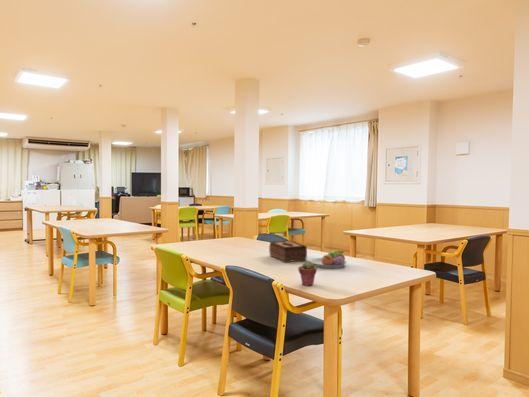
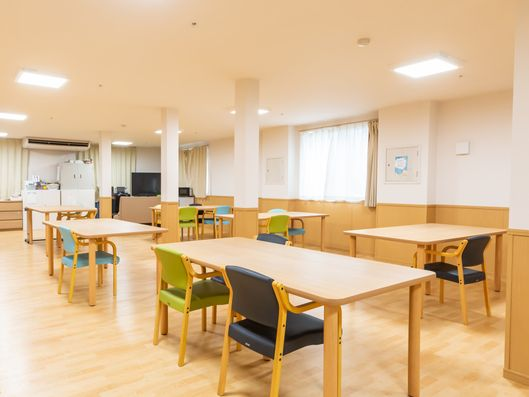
- potted succulent [297,260,318,287]
- tissue box [268,240,308,264]
- fruit bowl [309,250,348,269]
